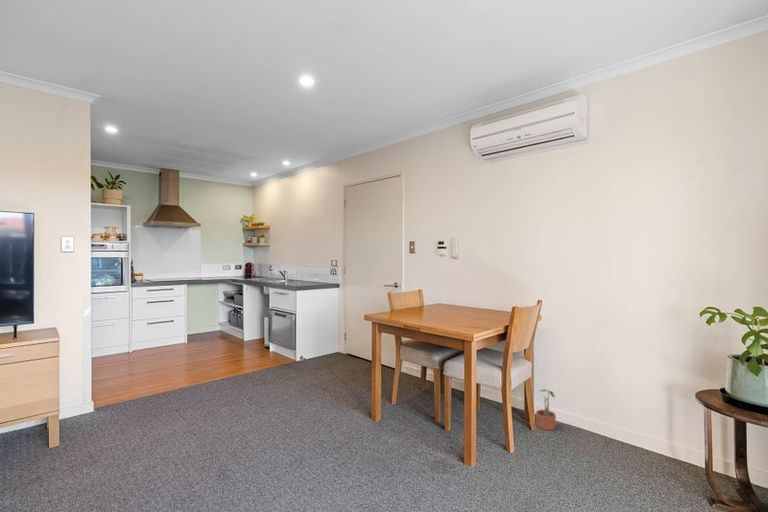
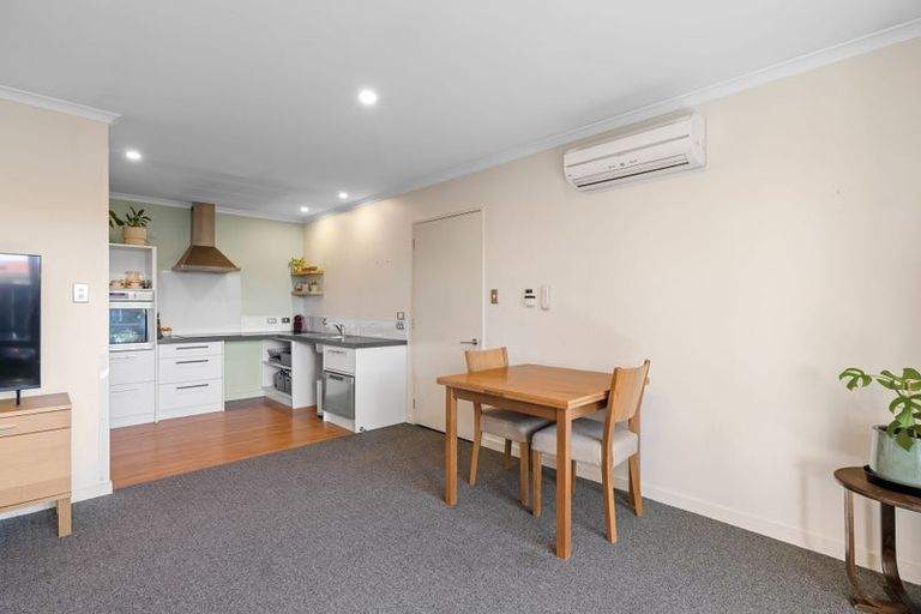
- potted plant [535,388,557,431]
